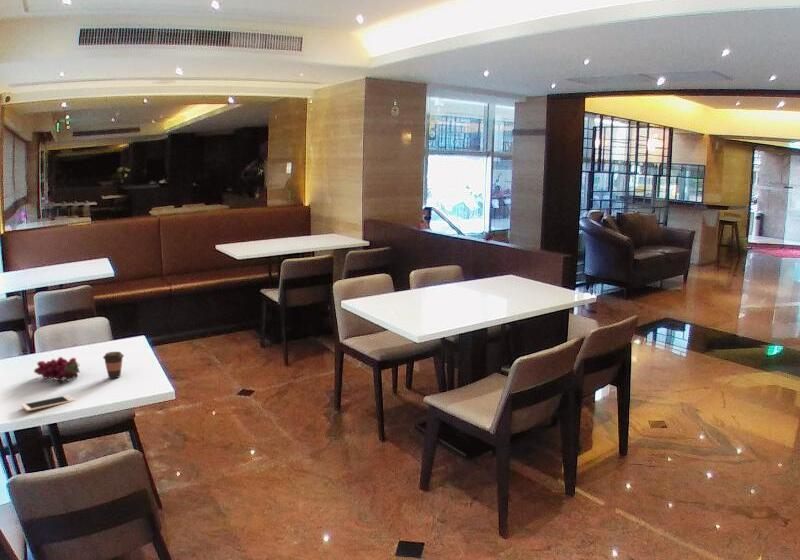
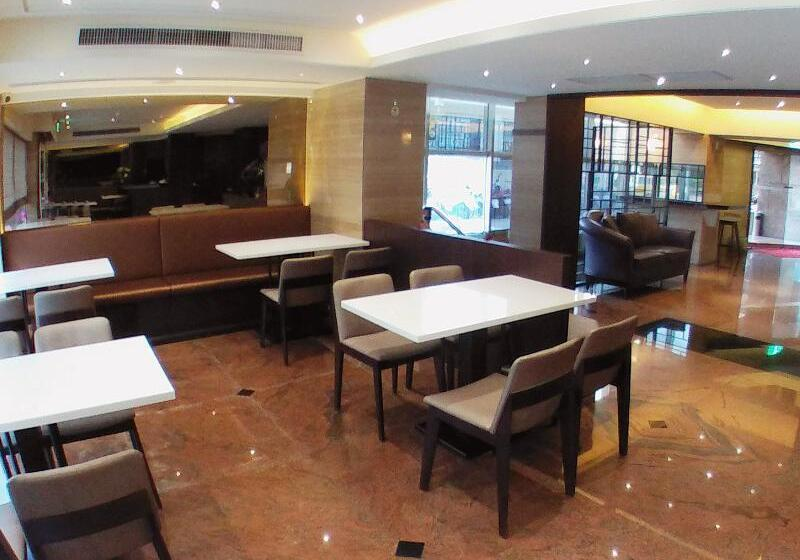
- grapes [33,356,81,385]
- cell phone [20,394,76,412]
- coffee cup [102,351,125,379]
